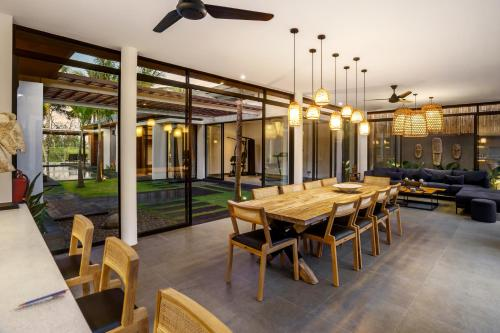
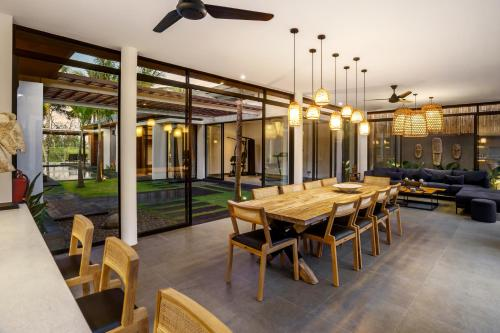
- pen [16,288,70,308]
